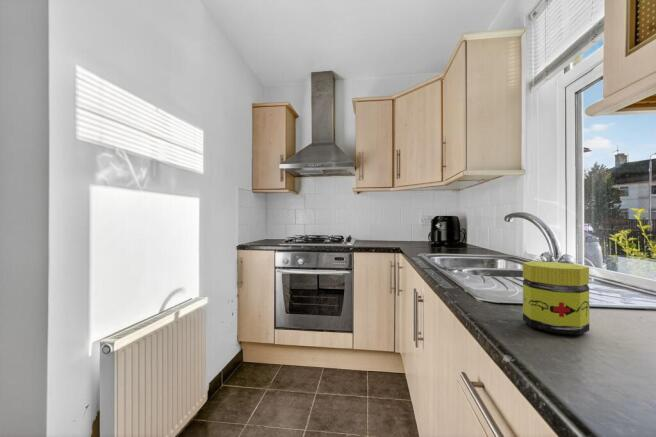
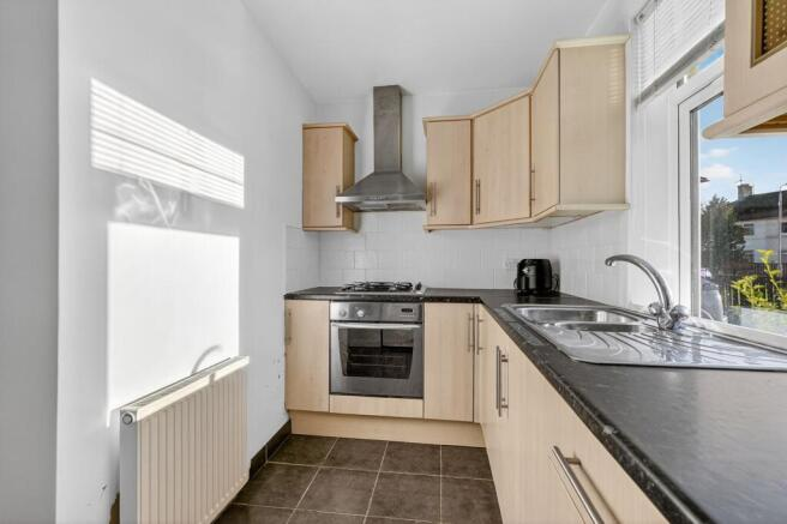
- jar [522,260,590,336]
